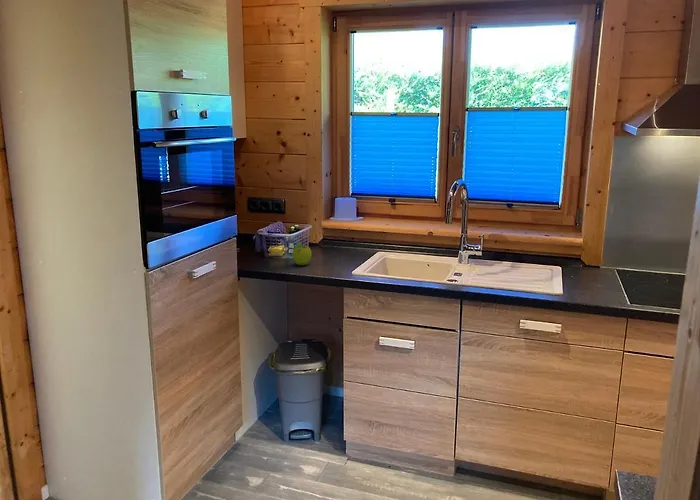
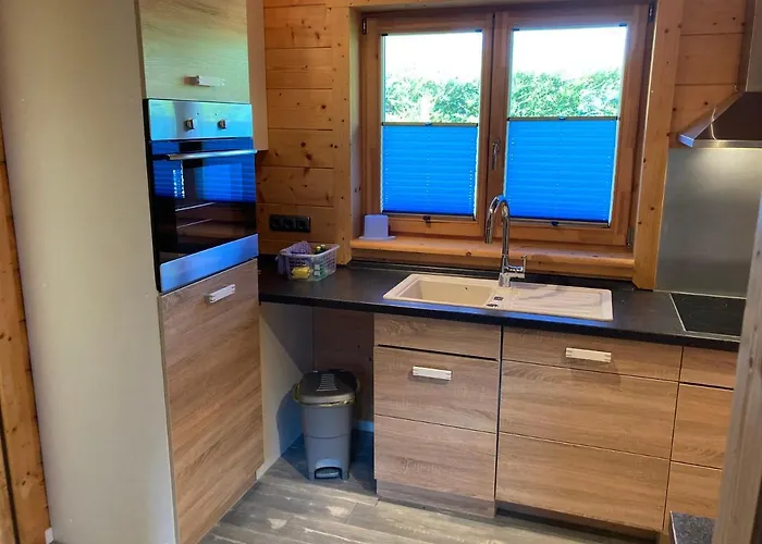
- fruit [292,242,313,266]
